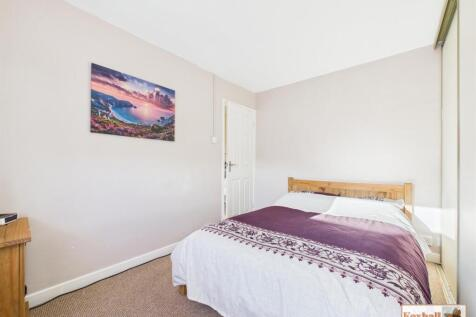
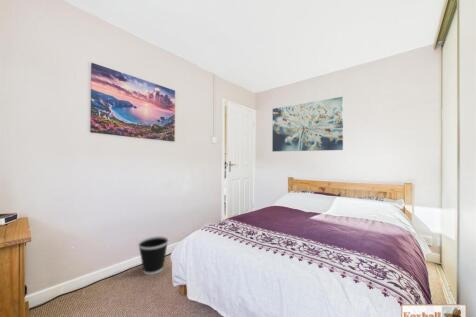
+ wall art [271,96,344,153]
+ wastebasket [137,235,170,276]
